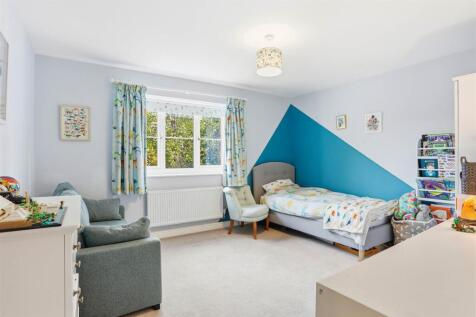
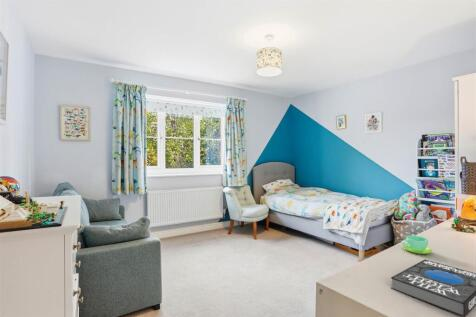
+ cup [402,235,433,255]
+ book [390,259,476,317]
